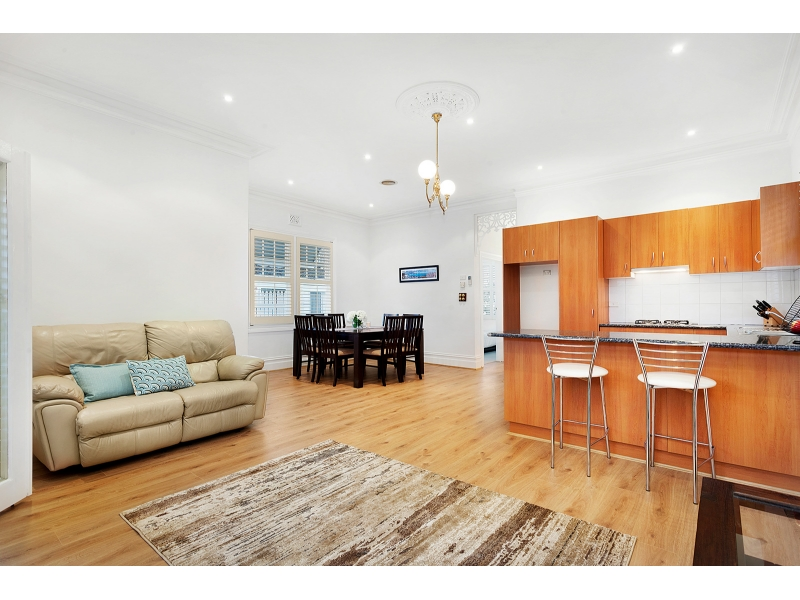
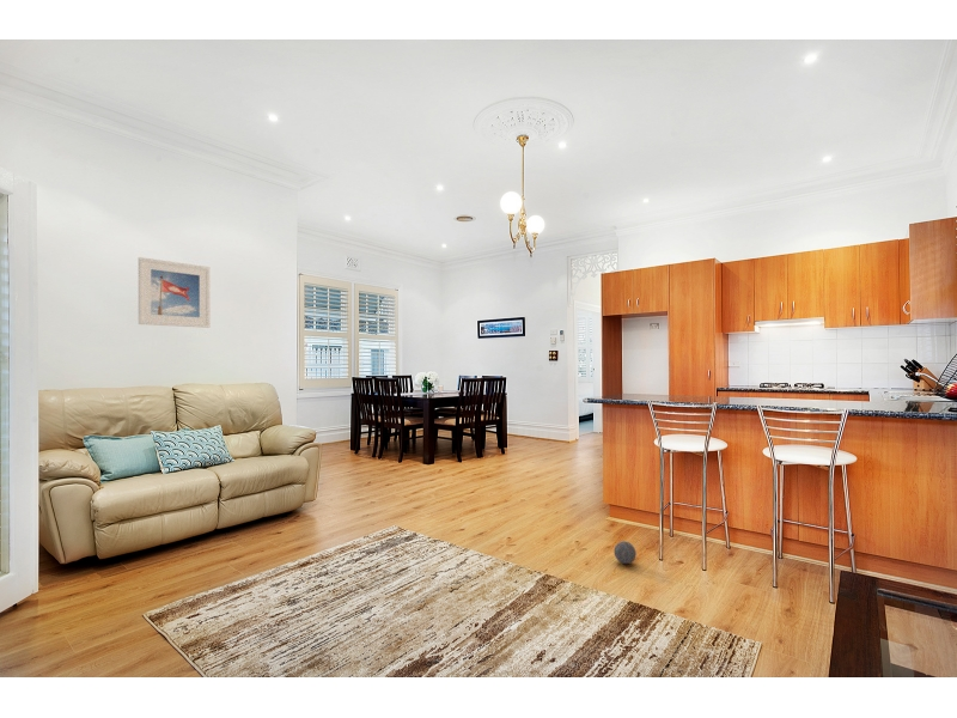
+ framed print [138,256,211,329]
+ ball [612,540,638,565]
